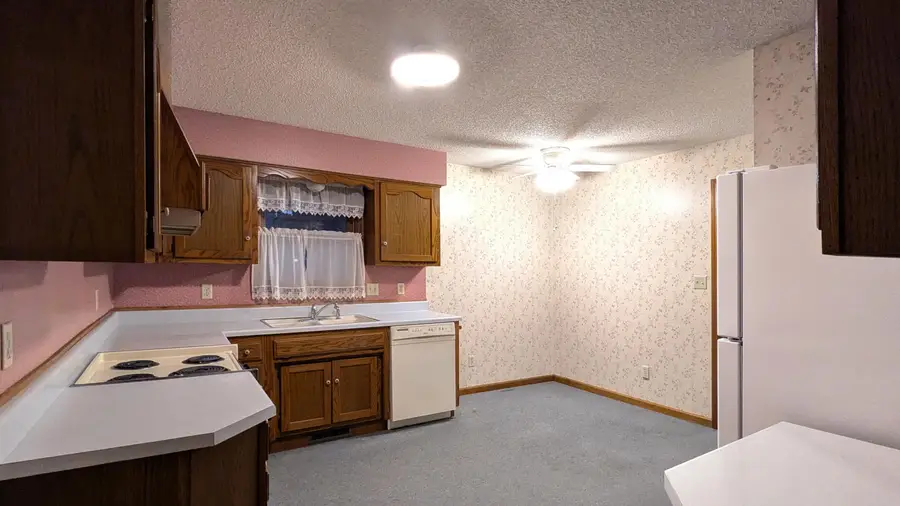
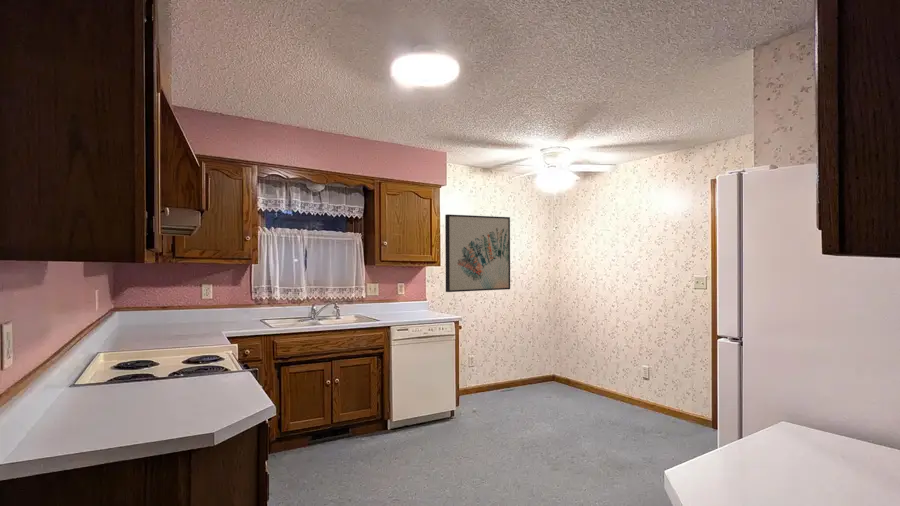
+ wall art [444,213,511,293]
